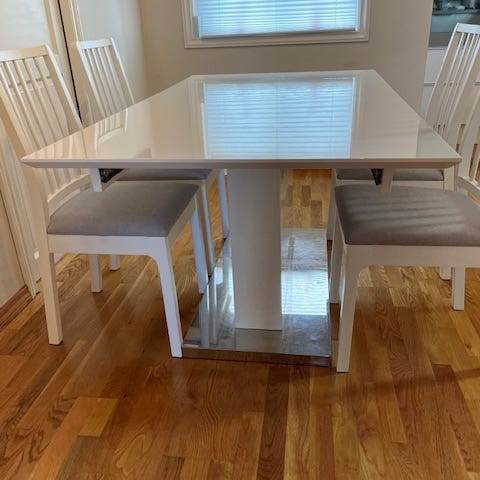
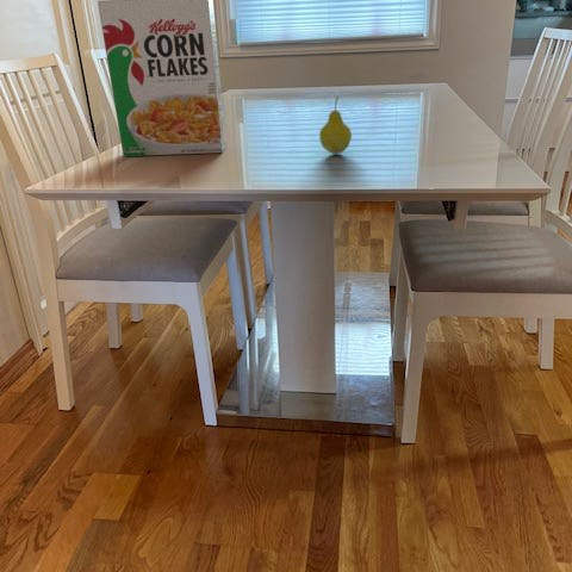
+ fruit [318,95,353,155]
+ cereal box [97,0,228,157]
